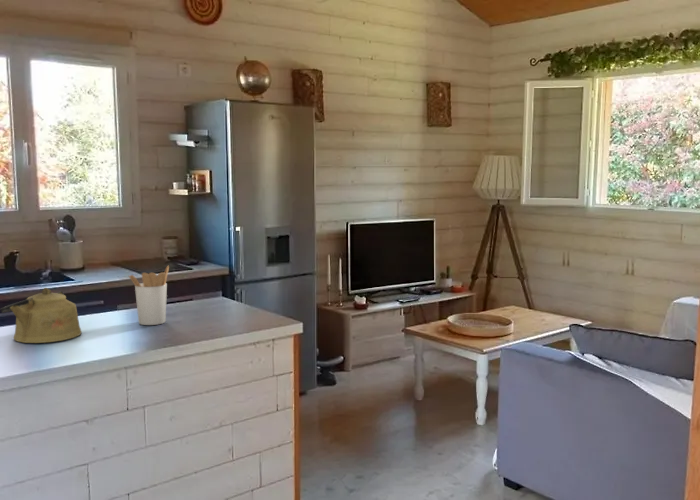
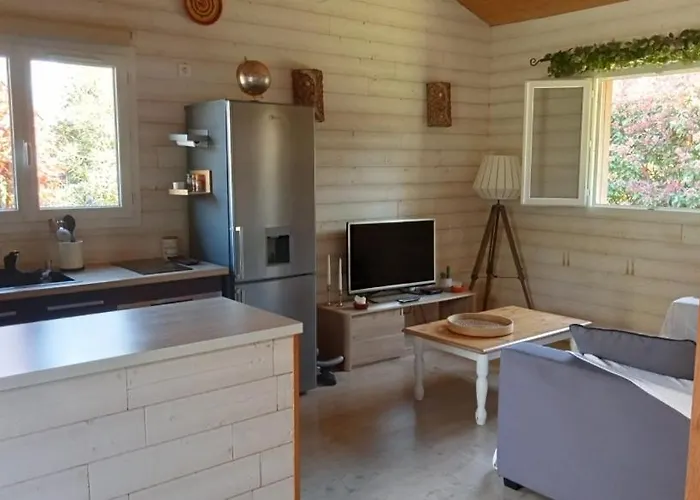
- kettle [0,287,83,344]
- utensil holder [128,265,170,326]
